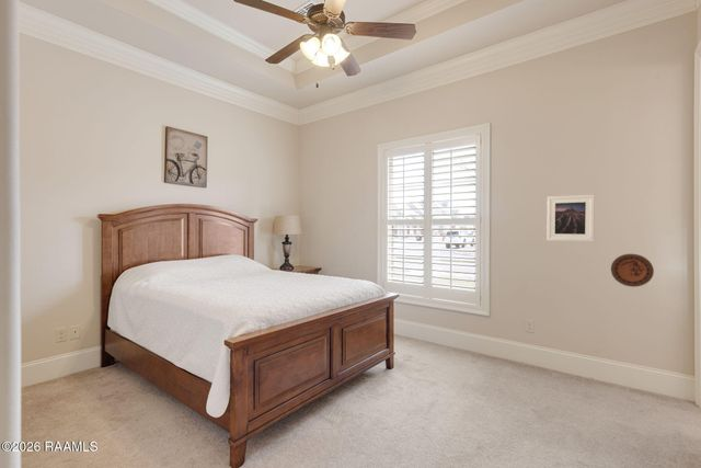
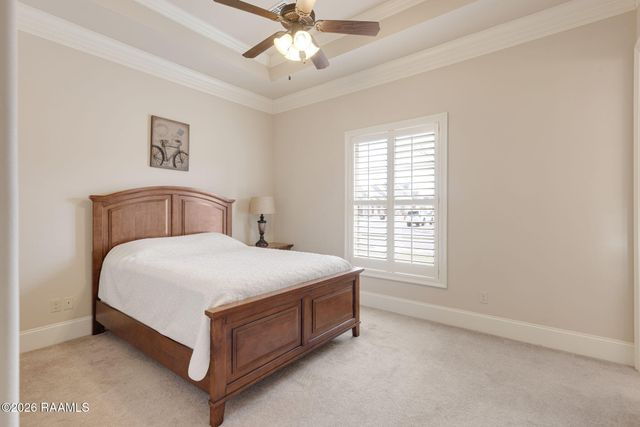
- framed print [545,193,596,242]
- decorative plate [610,253,655,288]
